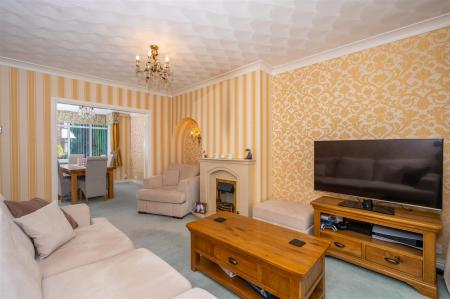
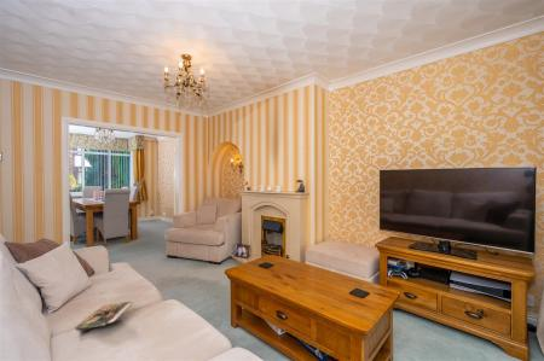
+ magazine [75,301,134,333]
